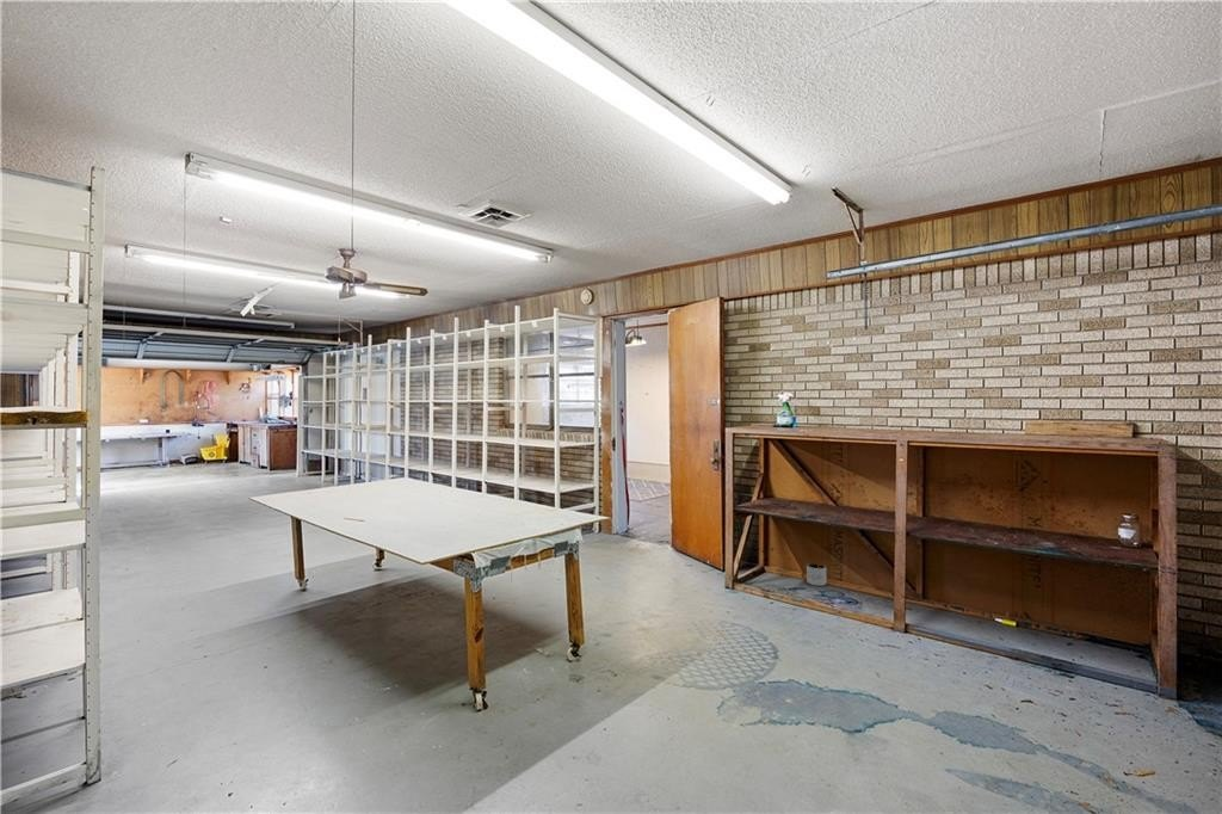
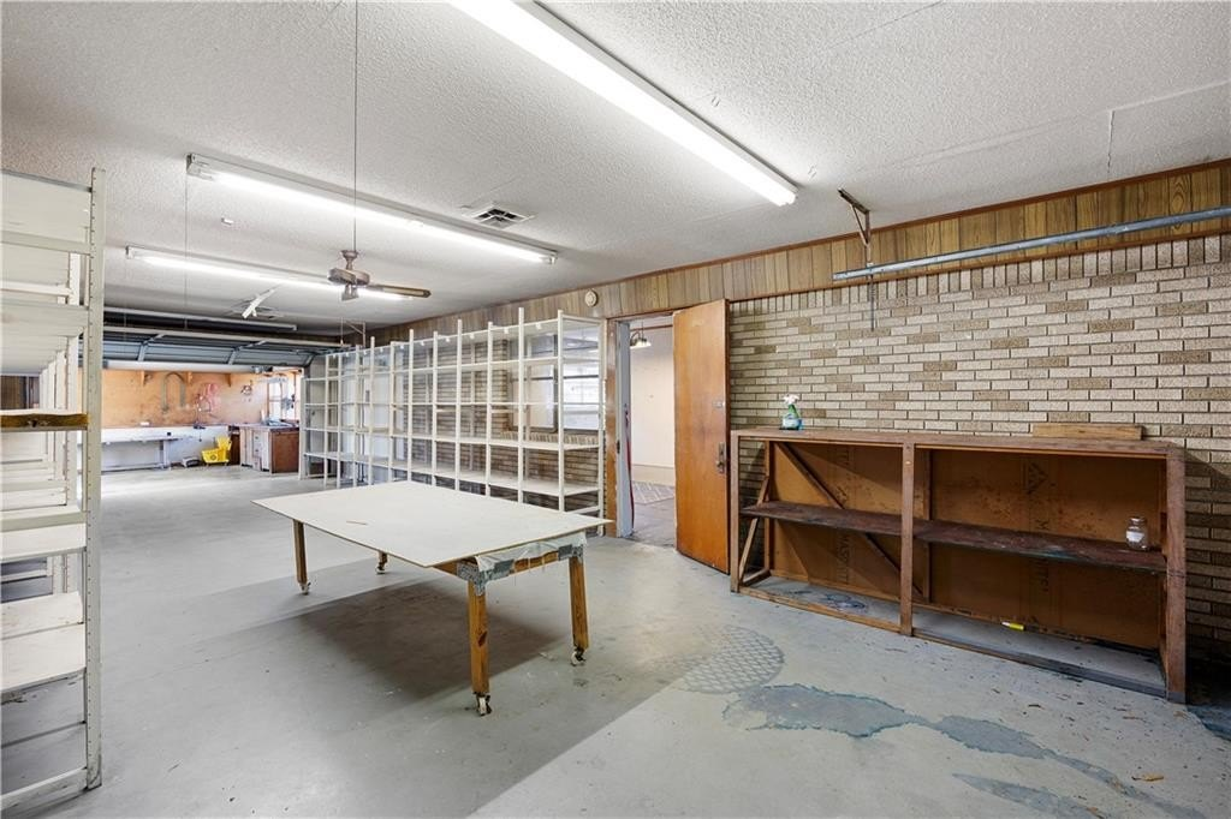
- planter [806,562,827,587]
